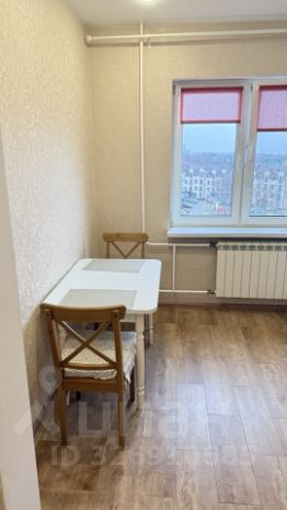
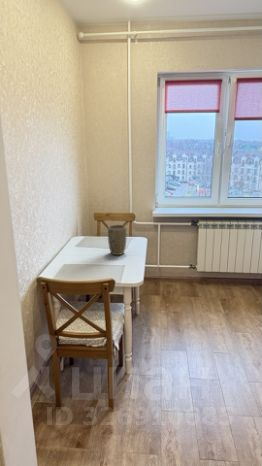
+ plant pot [107,224,127,256]
